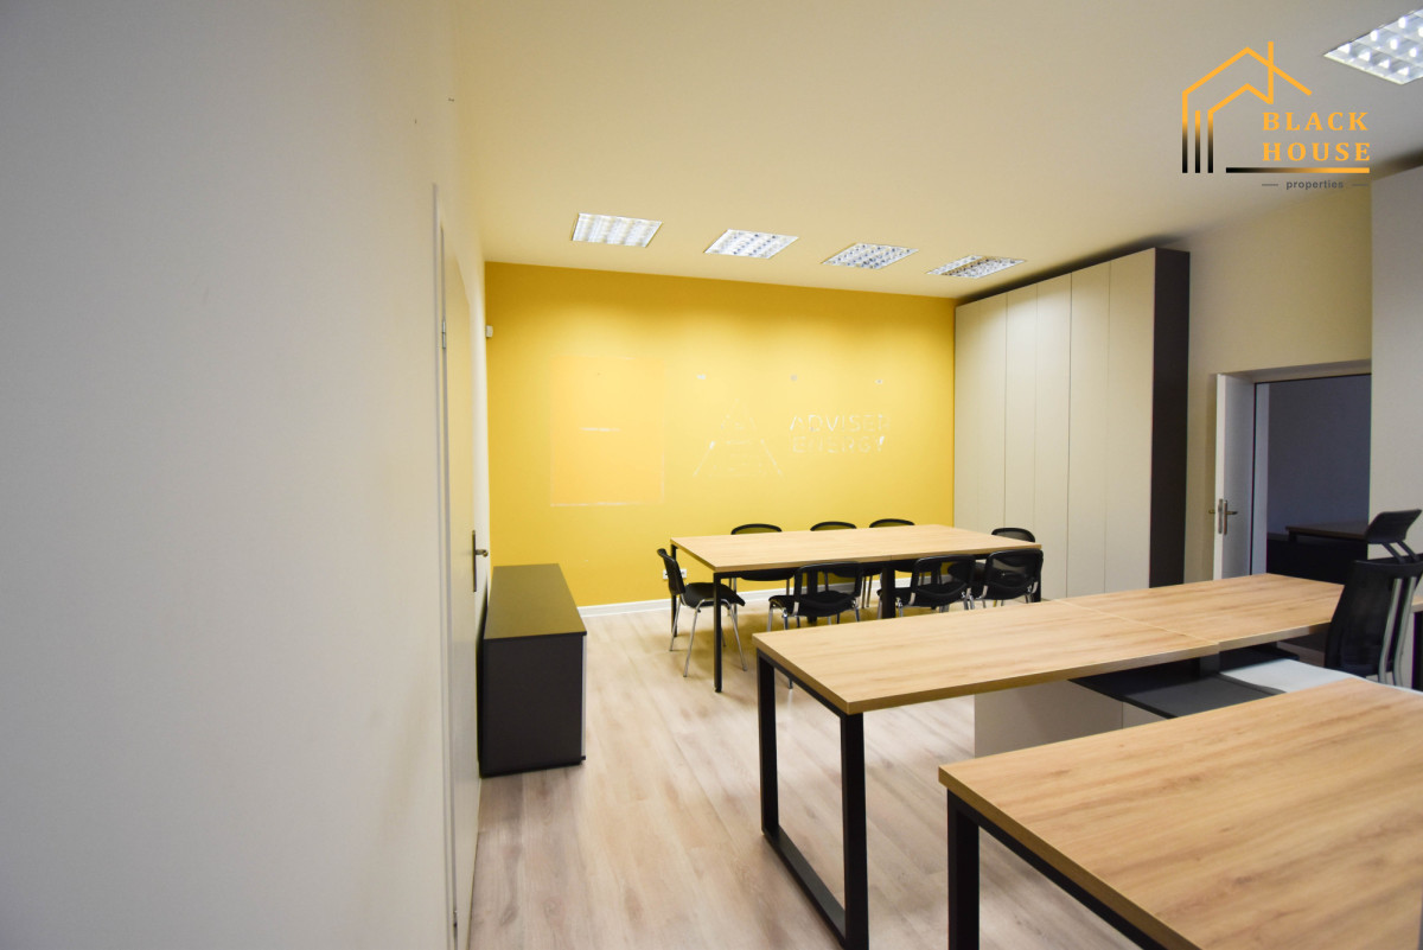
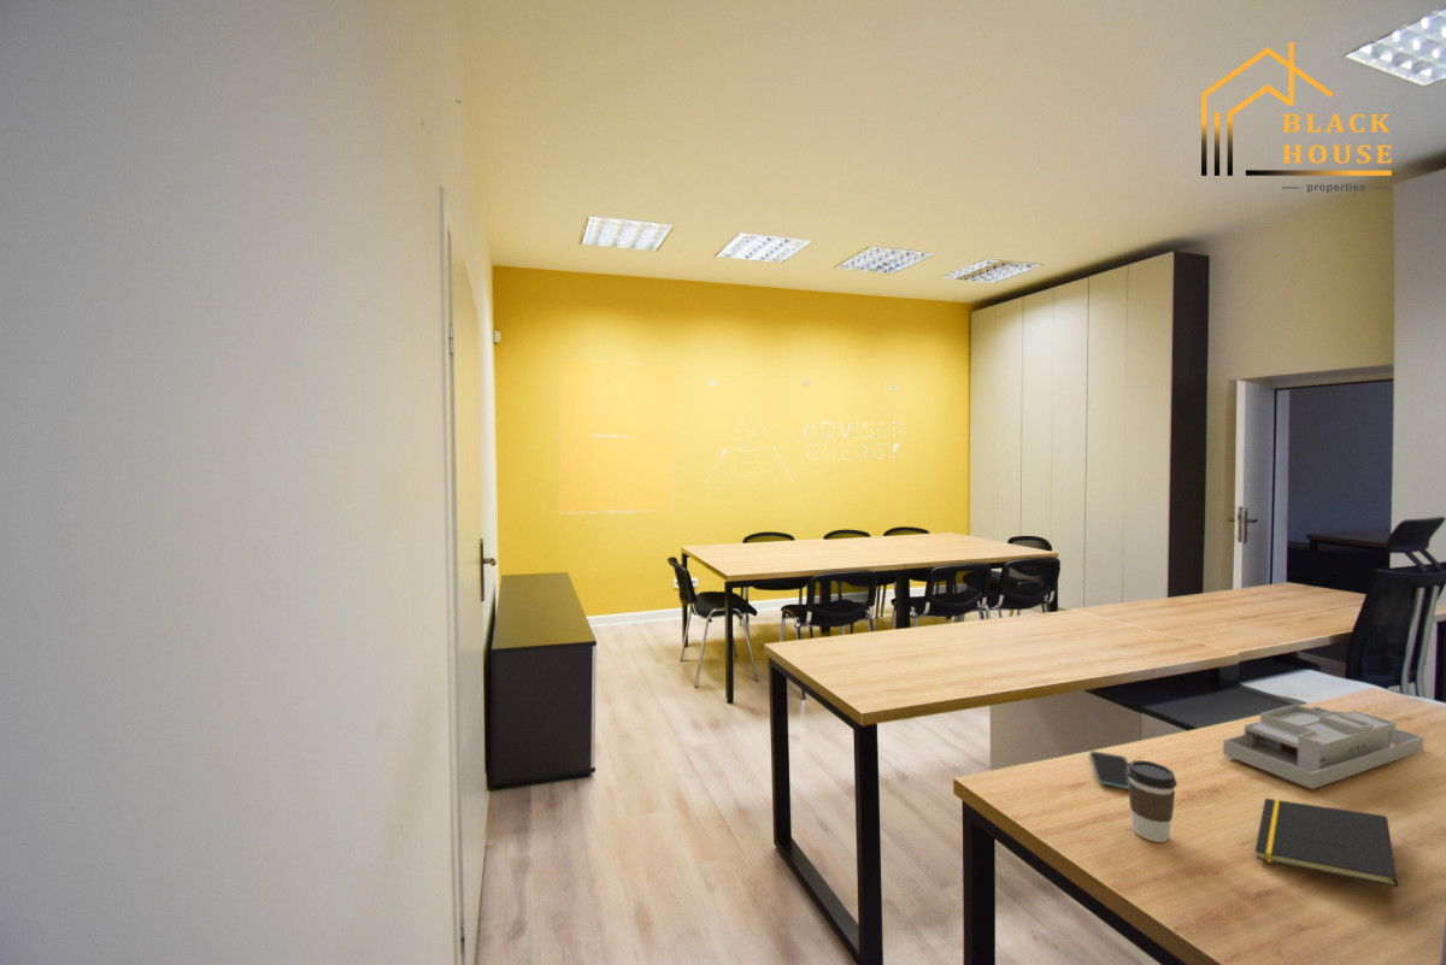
+ smartphone [1088,751,1129,790]
+ desk organizer [1222,704,1426,790]
+ coffee cup [1127,759,1178,843]
+ notepad [1254,798,1399,888]
